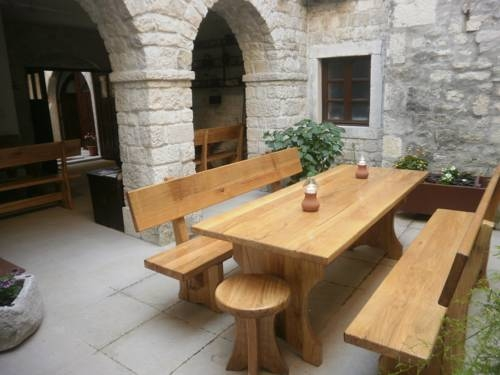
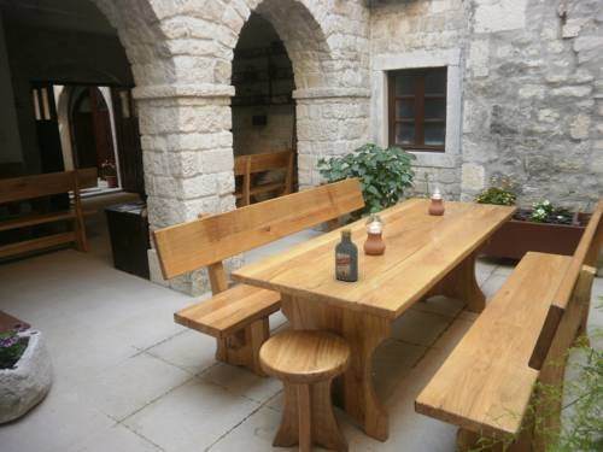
+ vodka [334,227,359,282]
